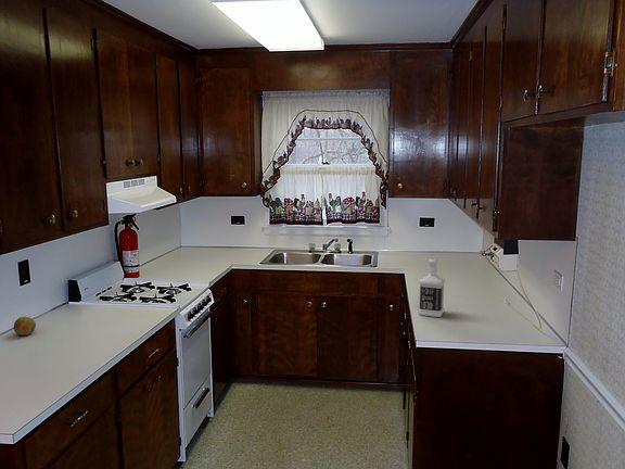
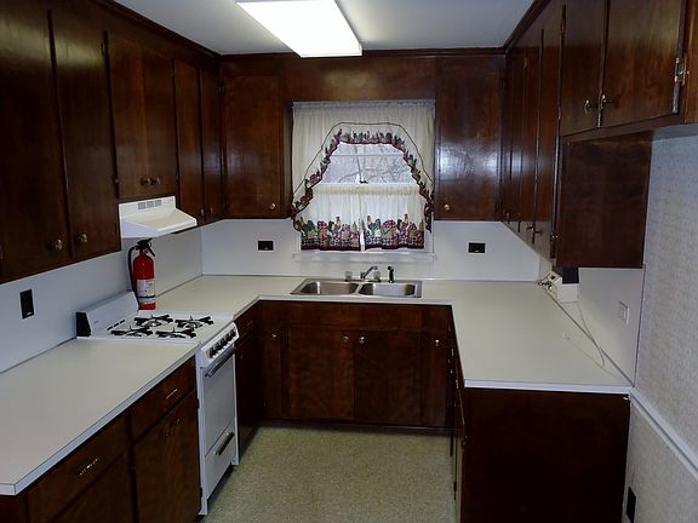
- apple [13,316,37,337]
- bottle [418,257,446,318]
